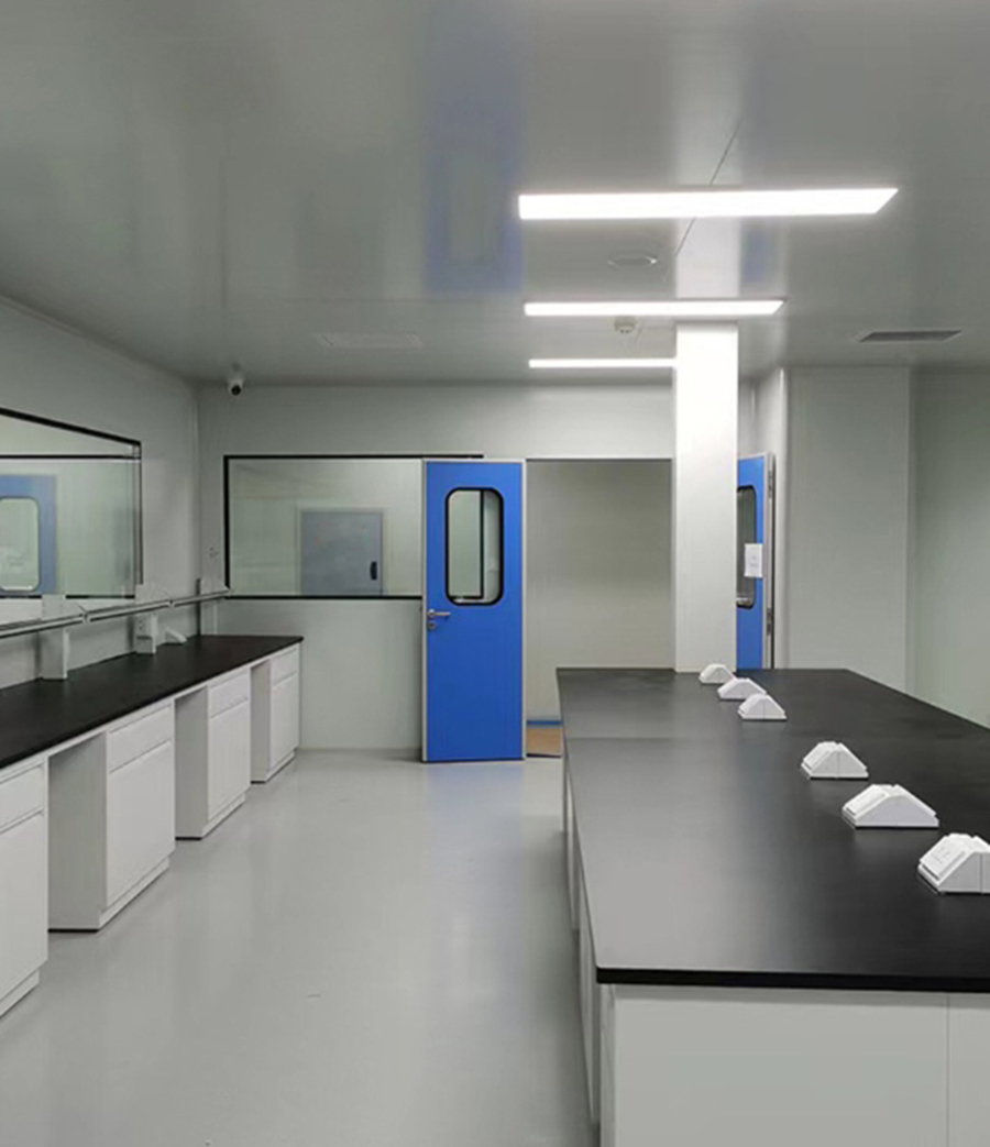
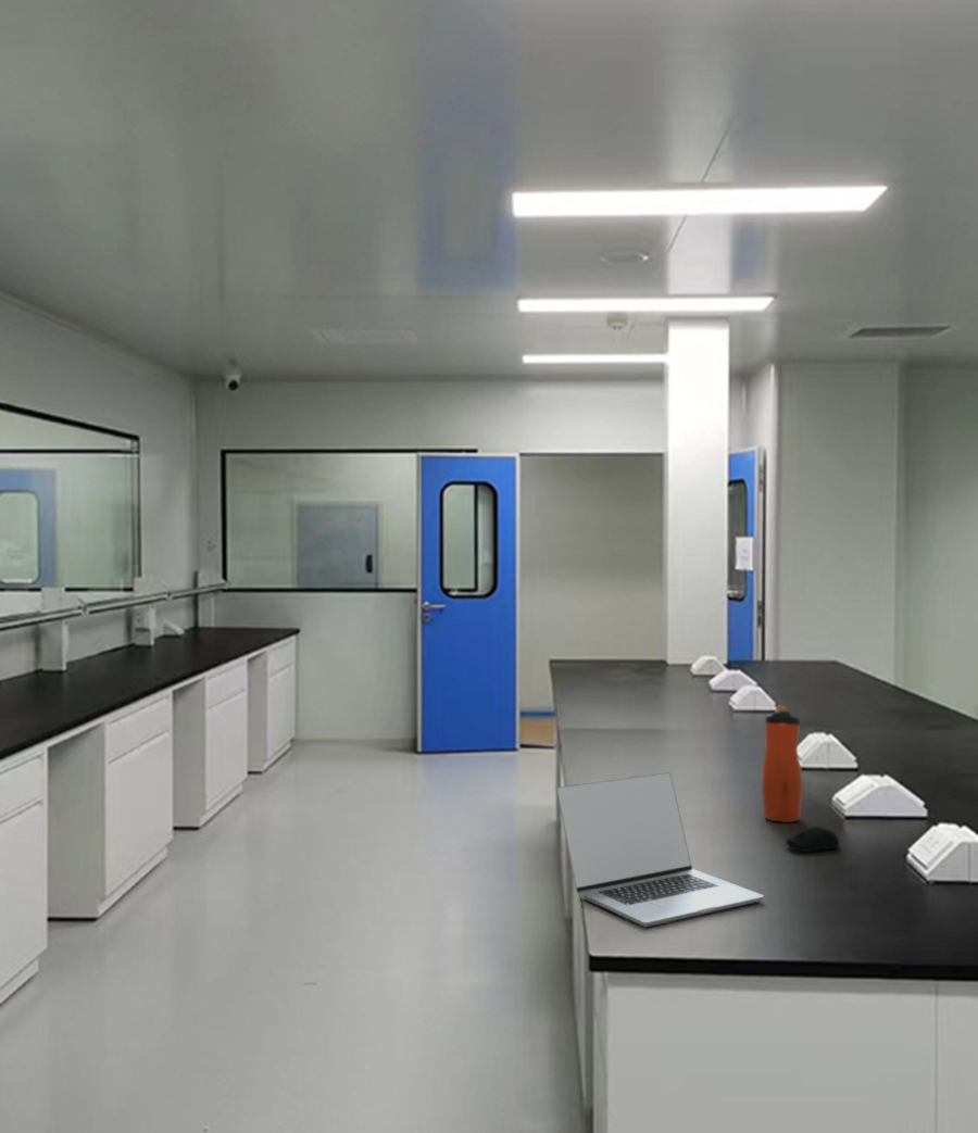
+ water bottle [761,705,804,823]
+ computer mouse [783,826,840,853]
+ laptop [555,771,765,928]
